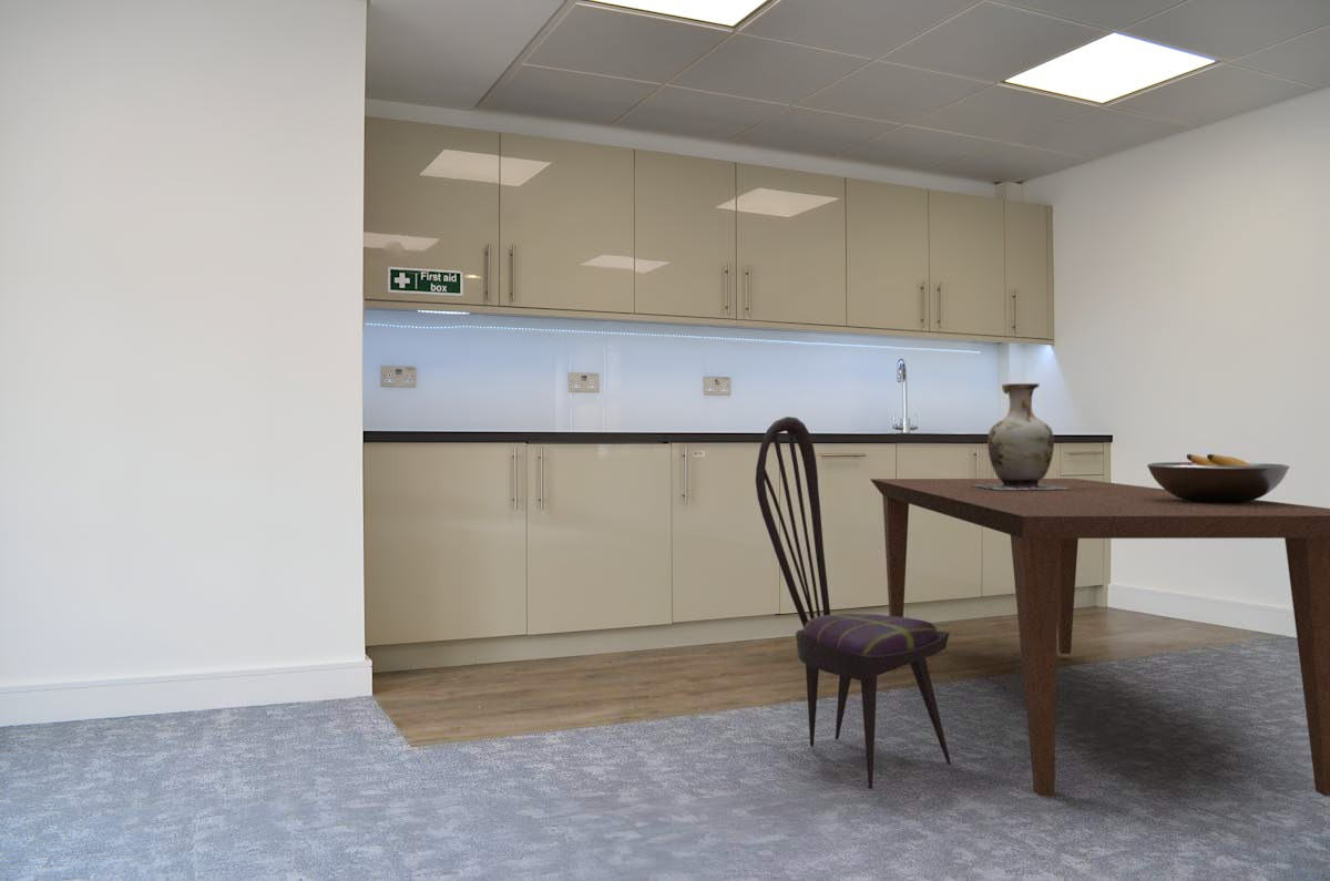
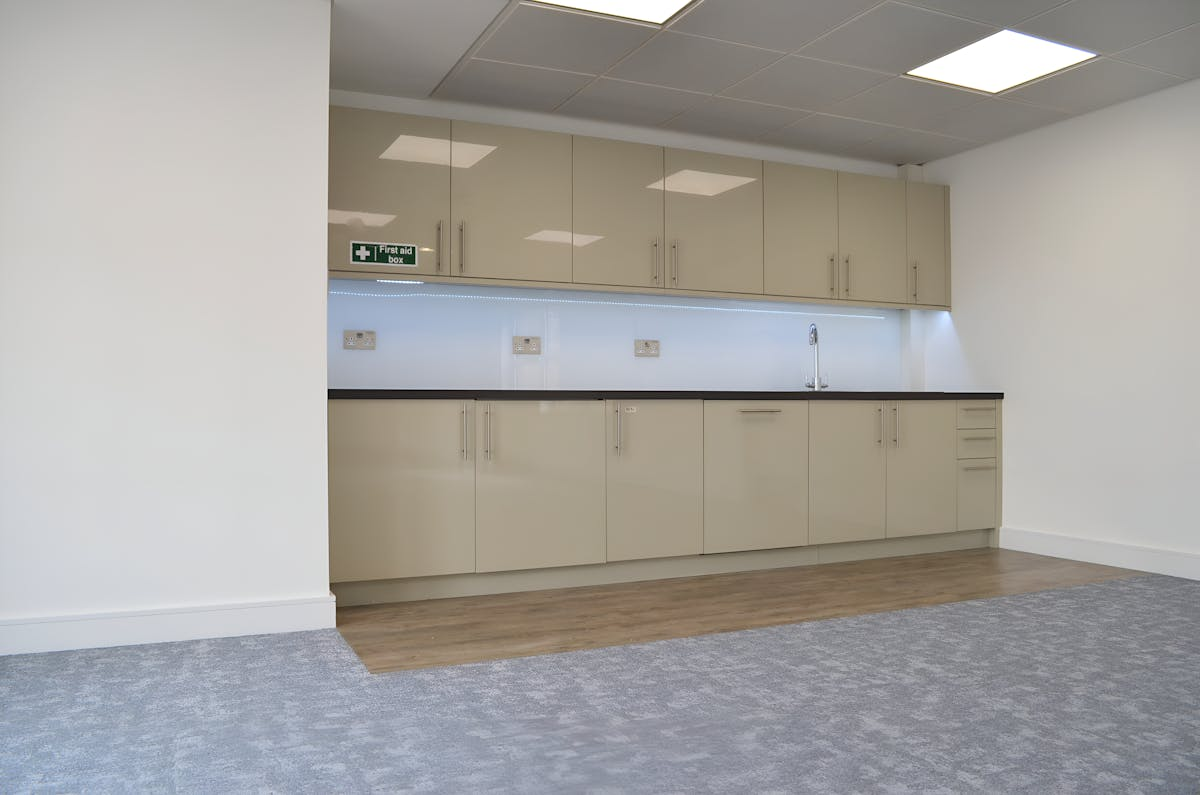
- fruit bowl [1146,453,1291,503]
- dining table [869,478,1330,797]
- vase [973,382,1067,490]
- dining chair [755,416,952,790]
